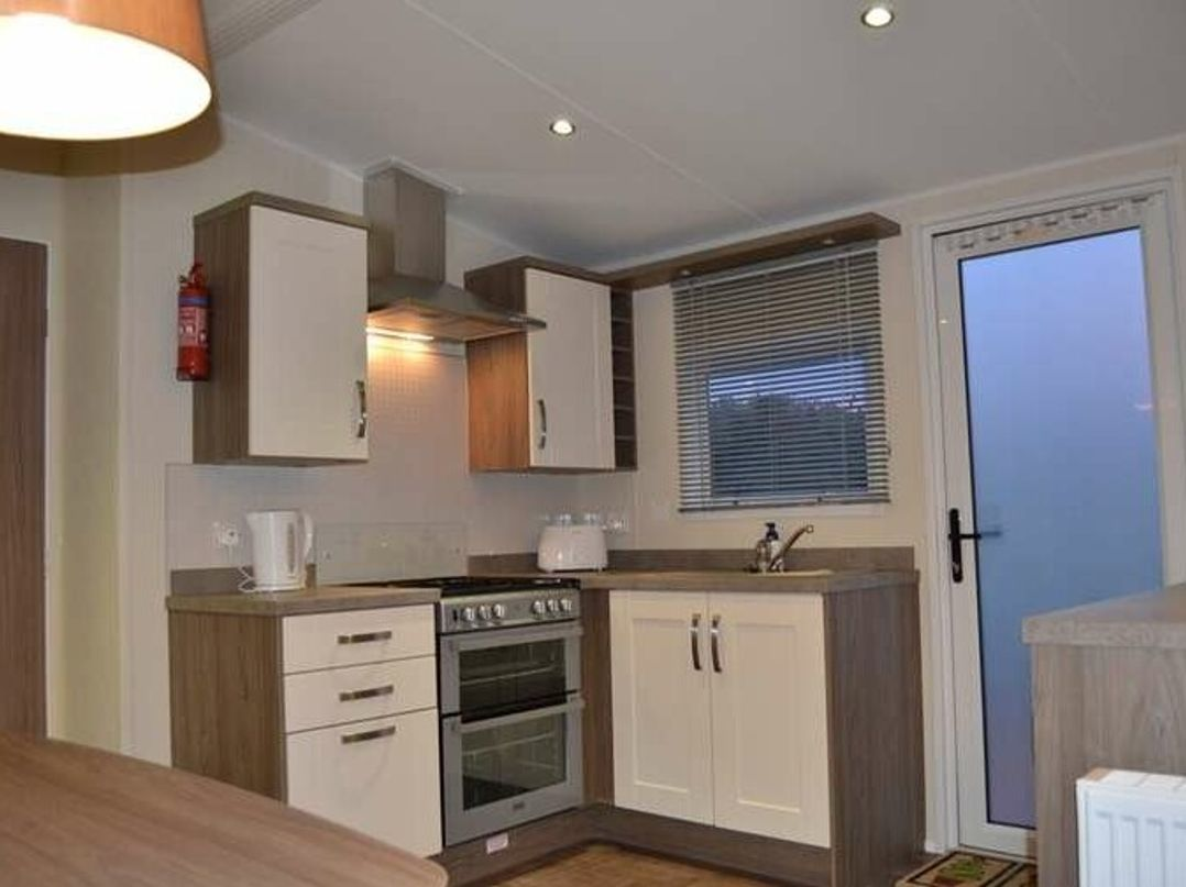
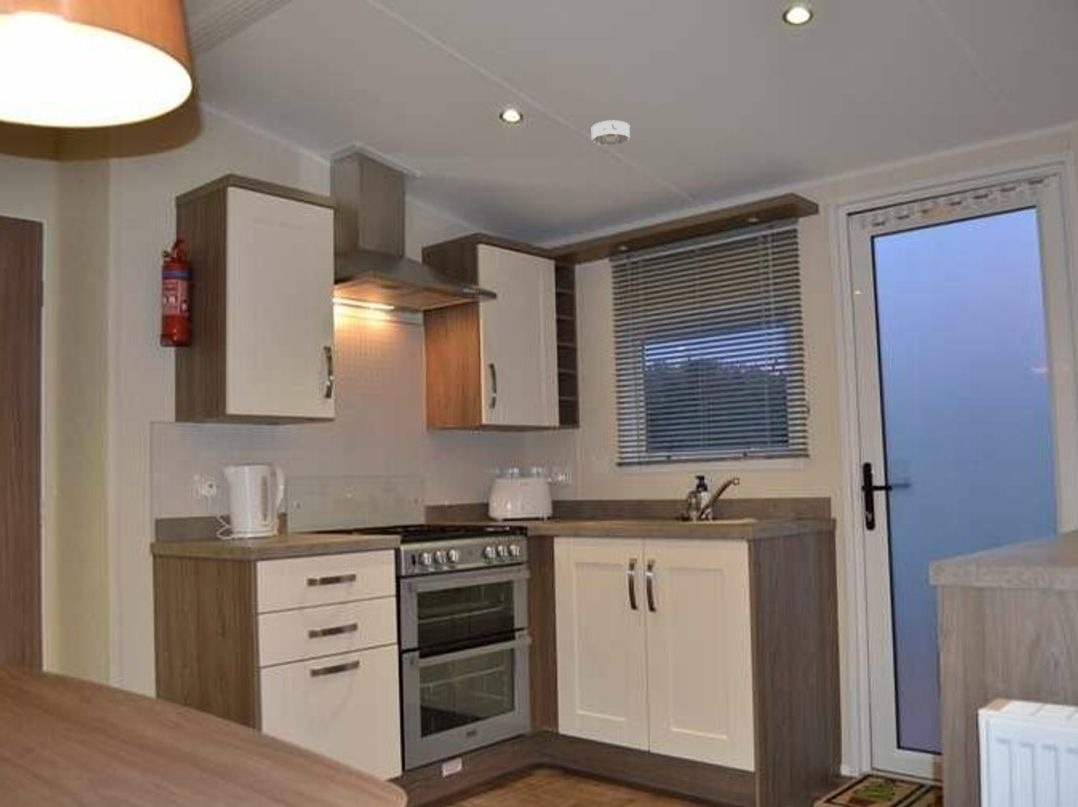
+ smoke detector [591,119,631,146]
